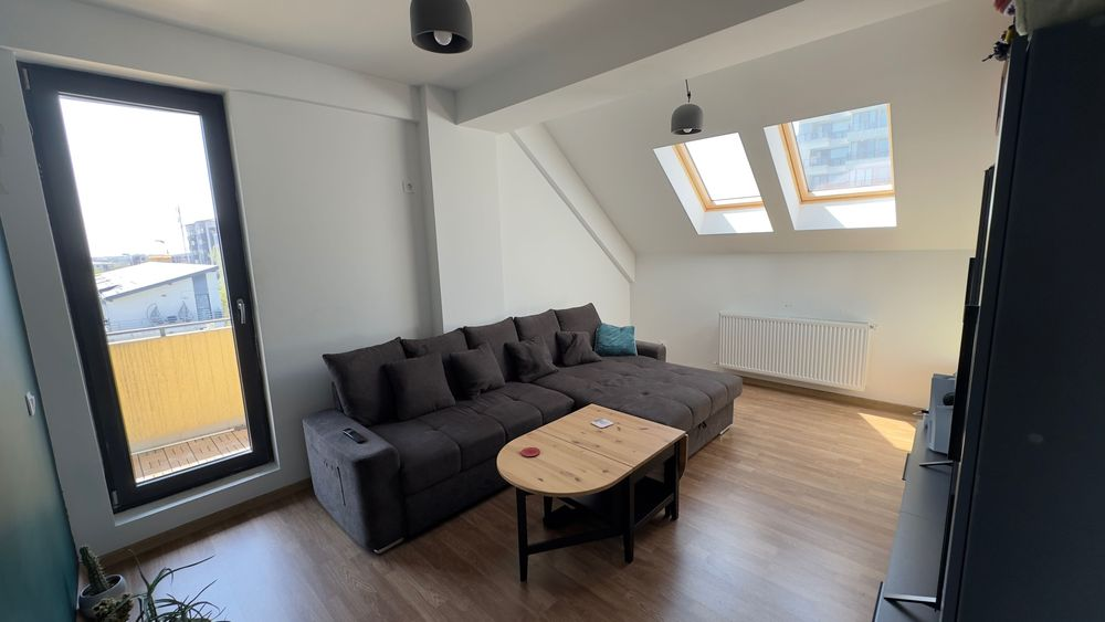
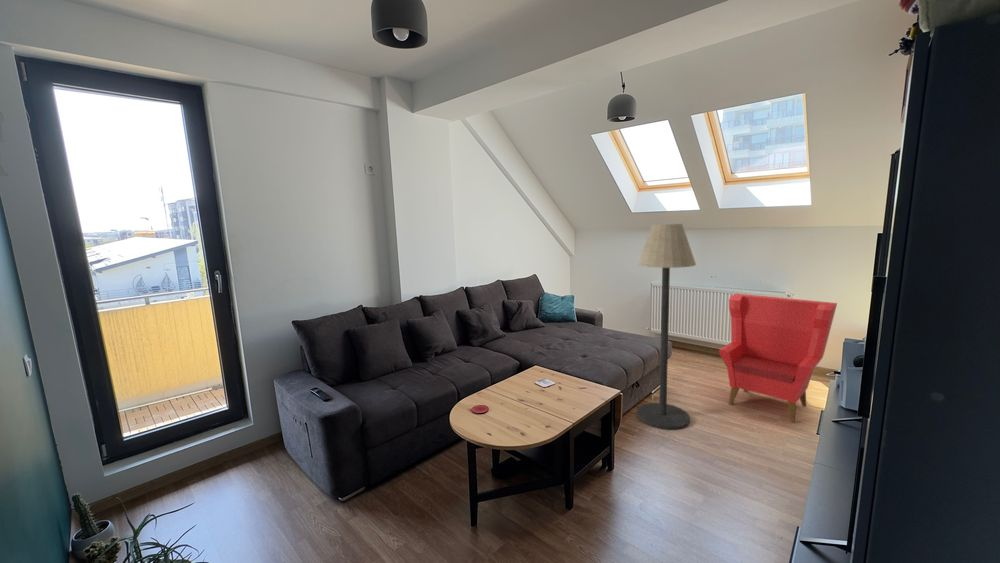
+ floor lamp [636,223,697,430]
+ armchair [718,293,838,424]
